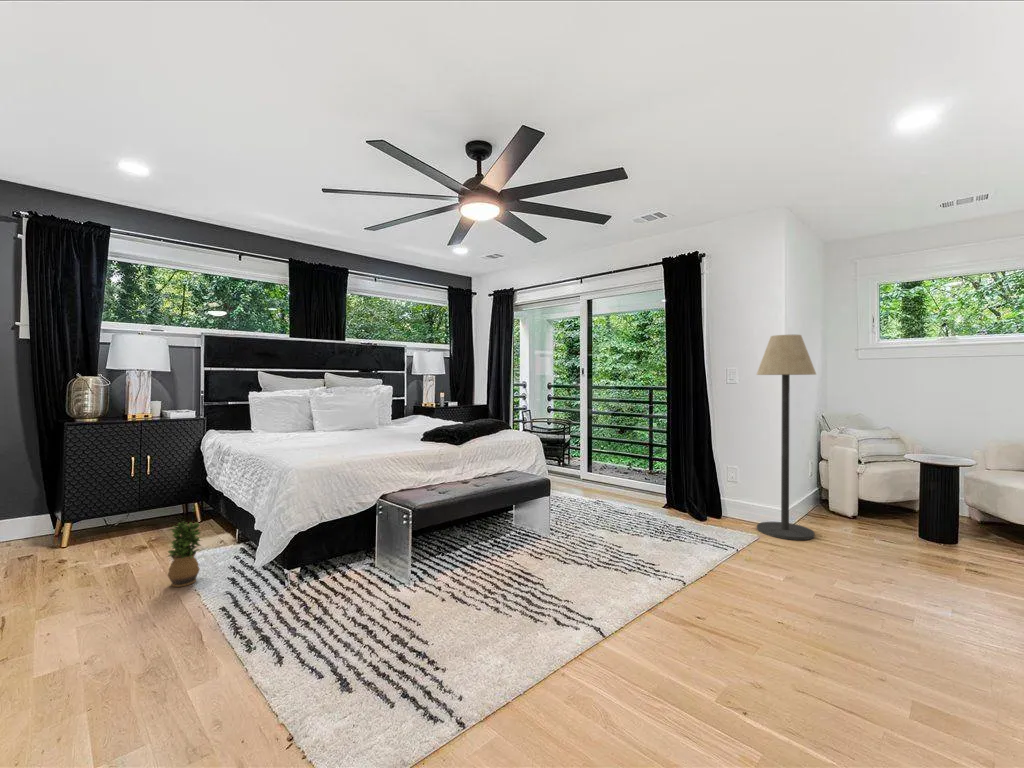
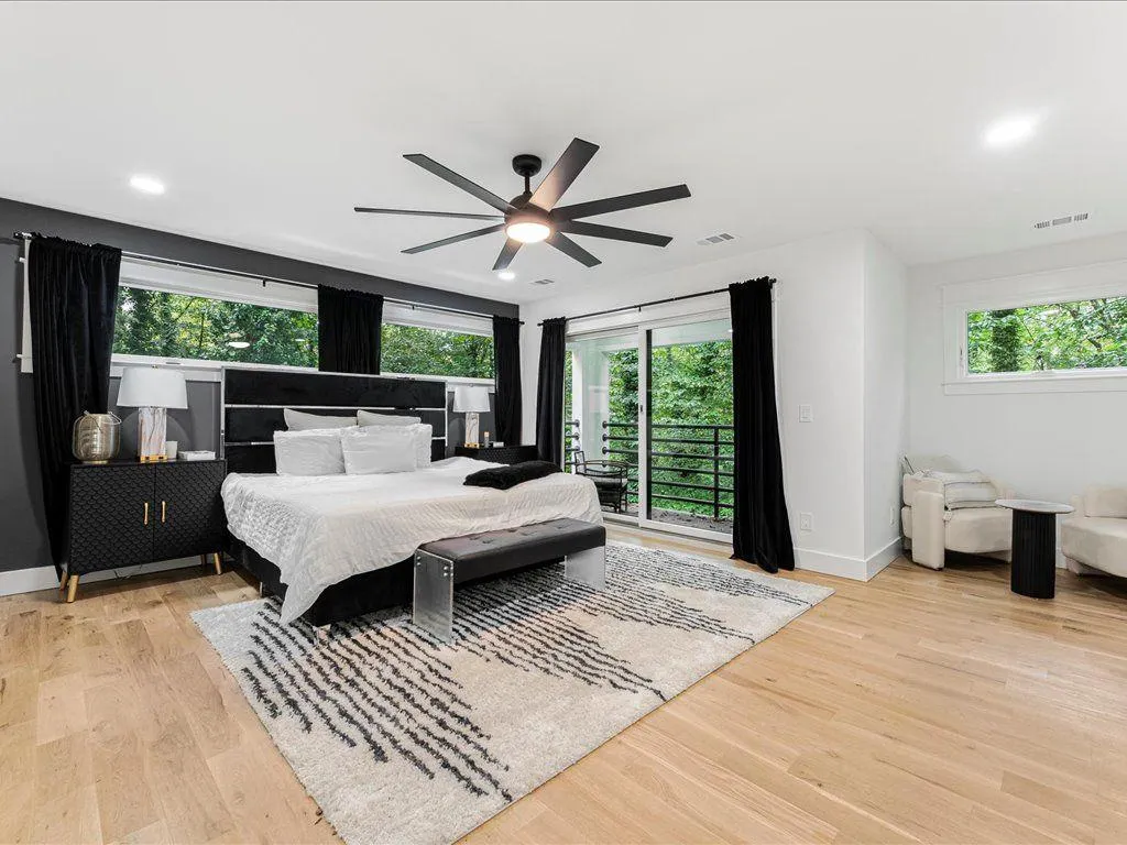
- floor lamp [755,334,818,541]
- potted plant [166,519,202,588]
